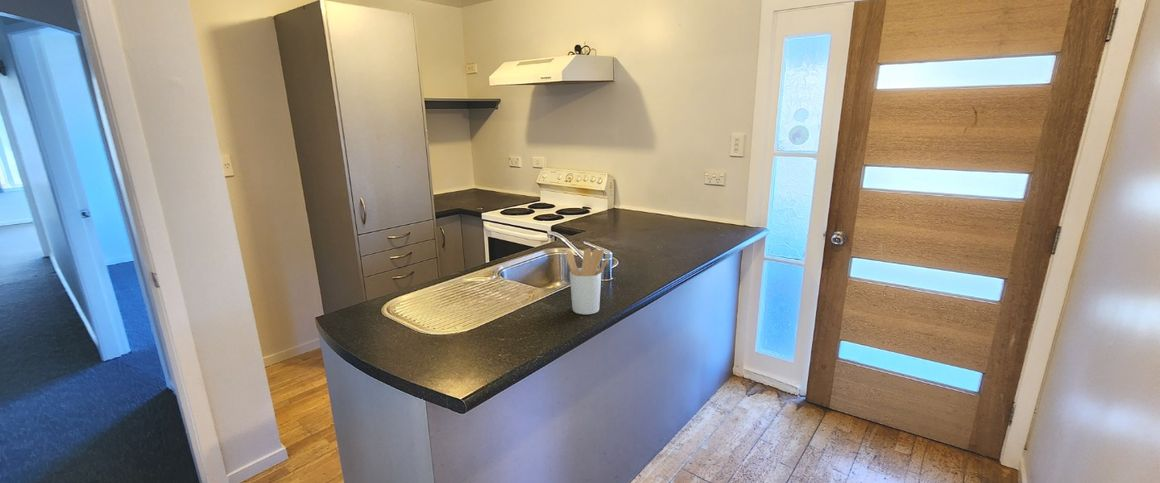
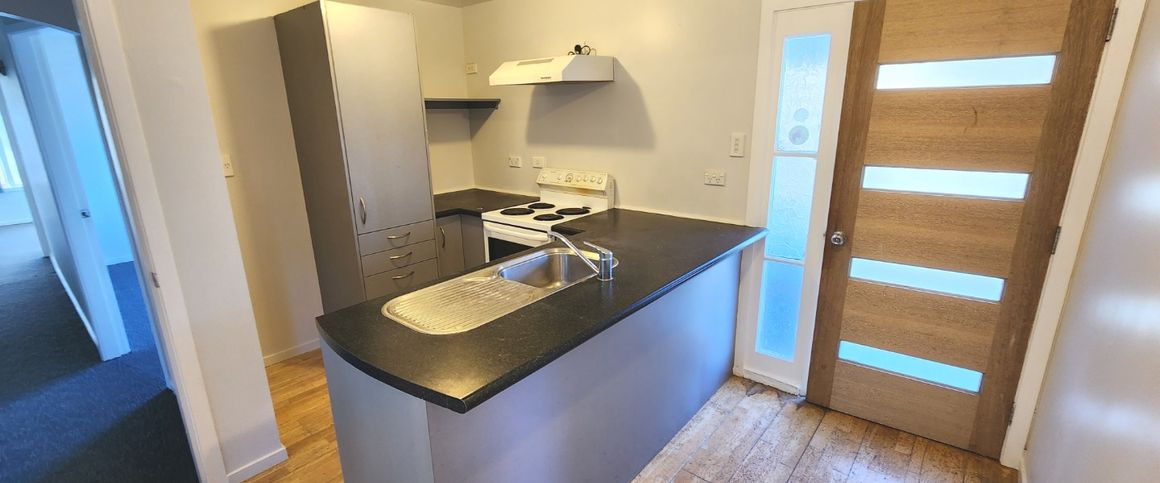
- utensil holder [565,247,609,315]
